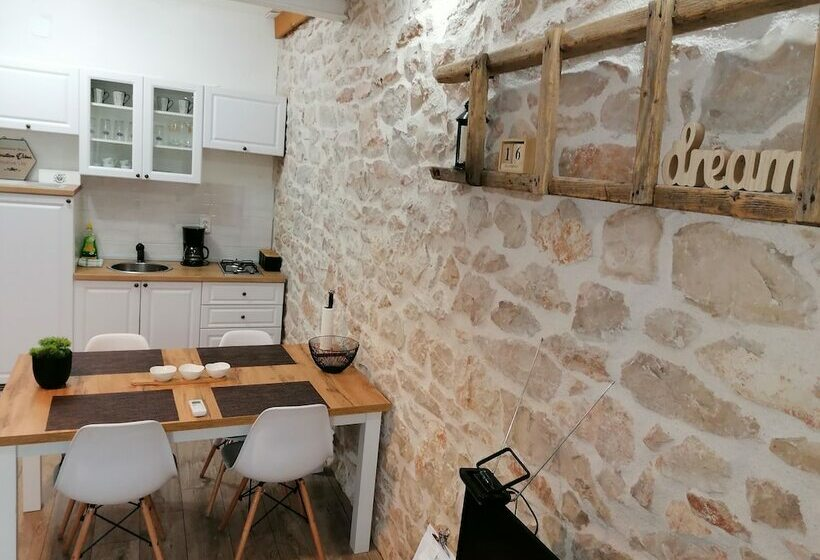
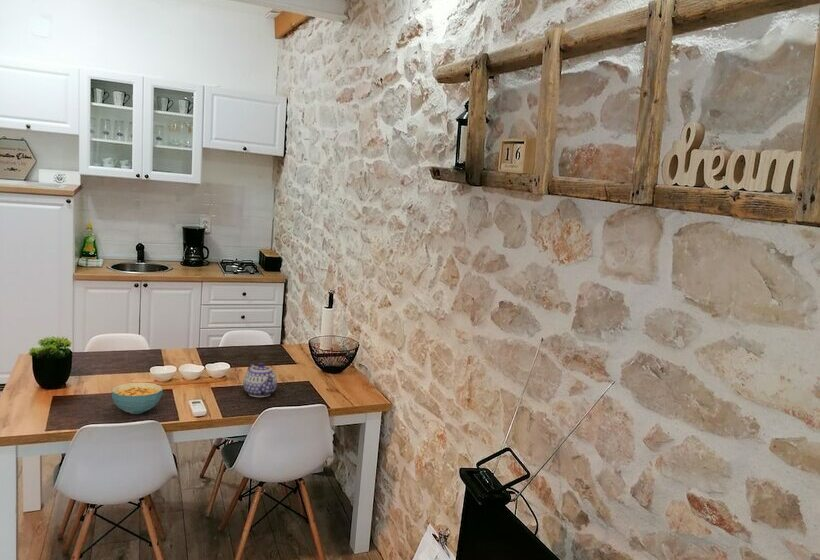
+ teapot [242,361,278,398]
+ cereal bowl [111,381,164,415]
